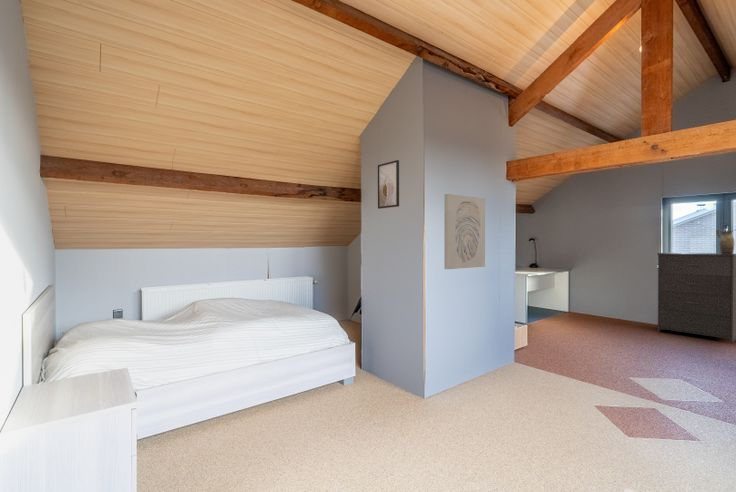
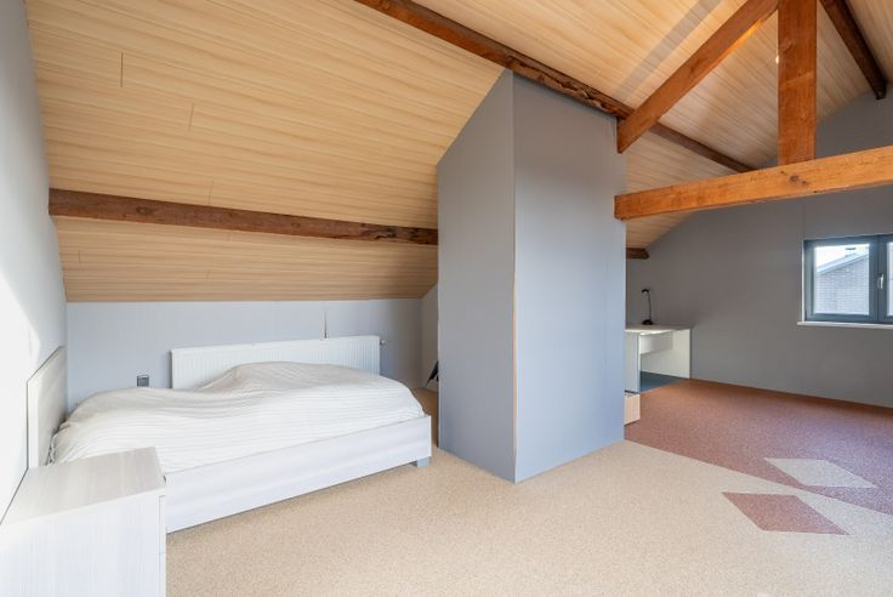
- wall art [443,193,486,270]
- dresser [656,251,736,344]
- ceramic jug [715,228,735,254]
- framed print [377,159,400,210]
